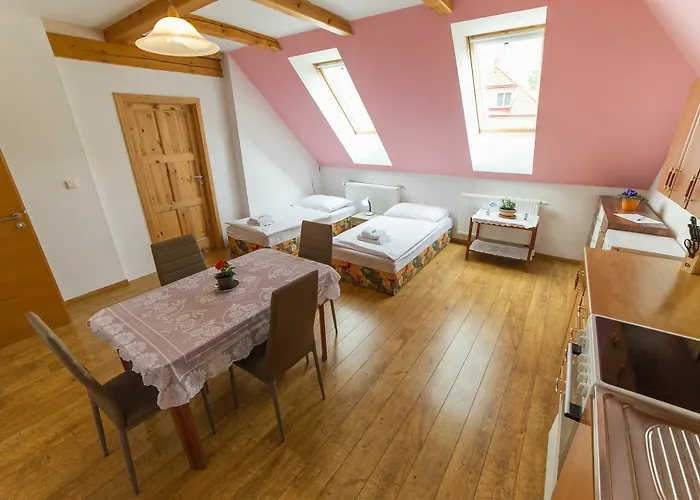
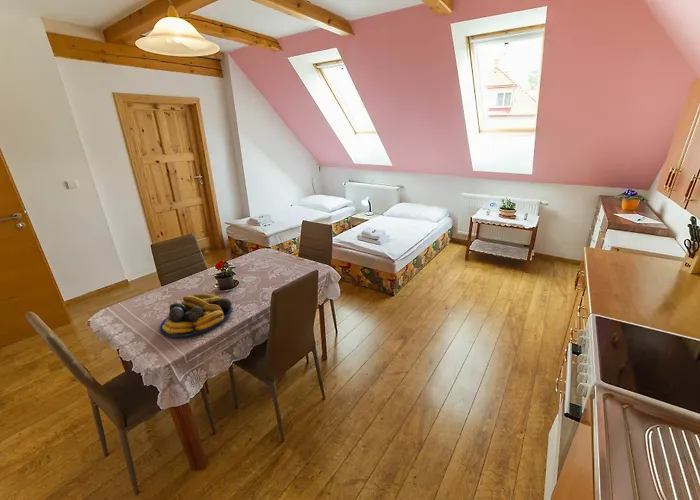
+ fruit bowl [159,293,234,338]
